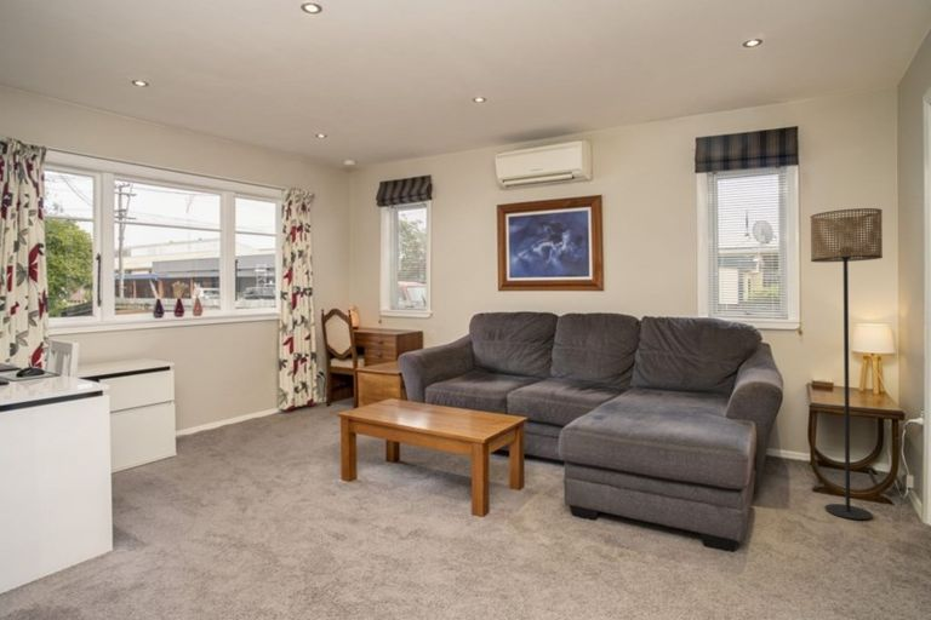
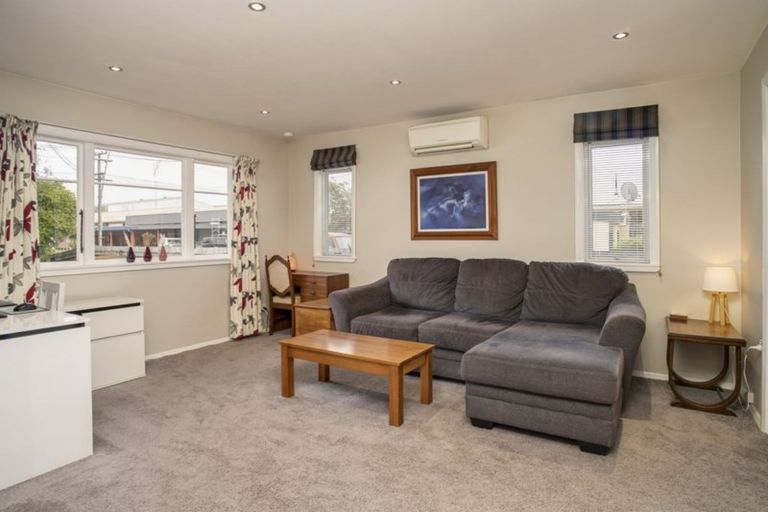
- floor lamp [810,207,884,521]
